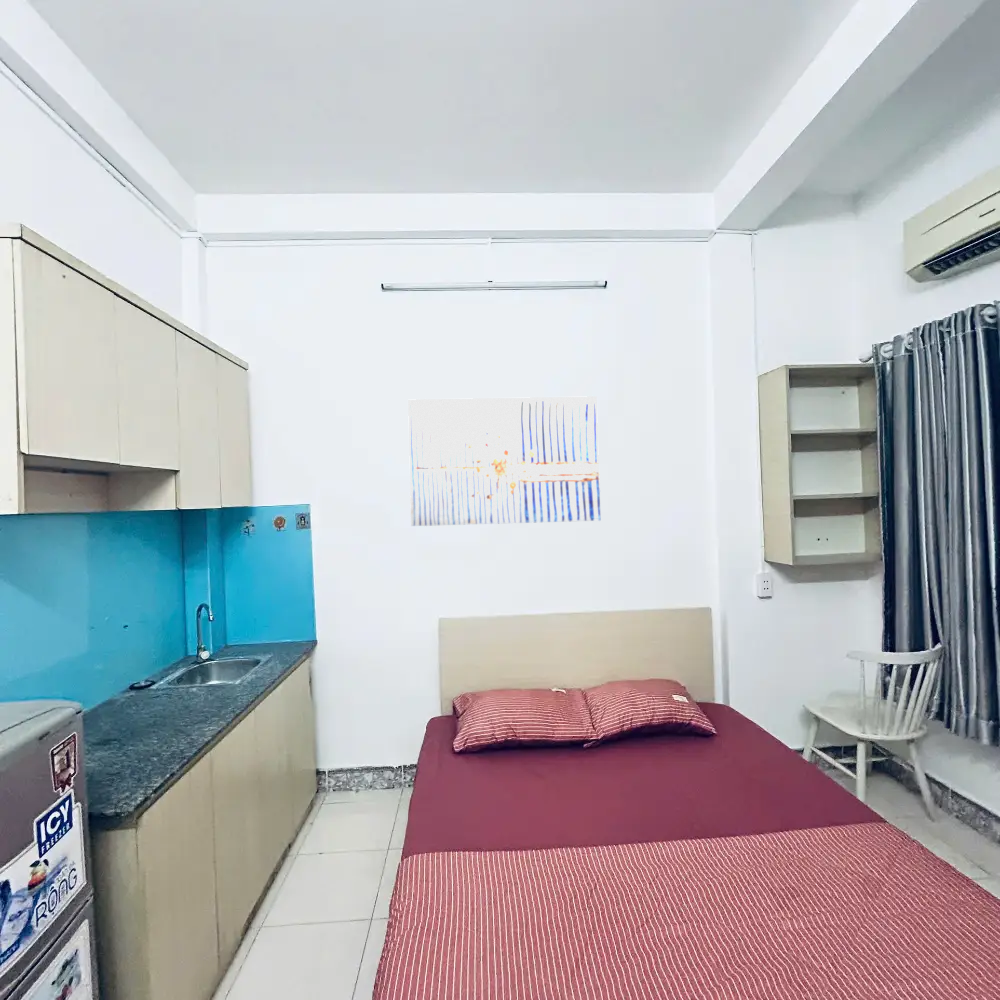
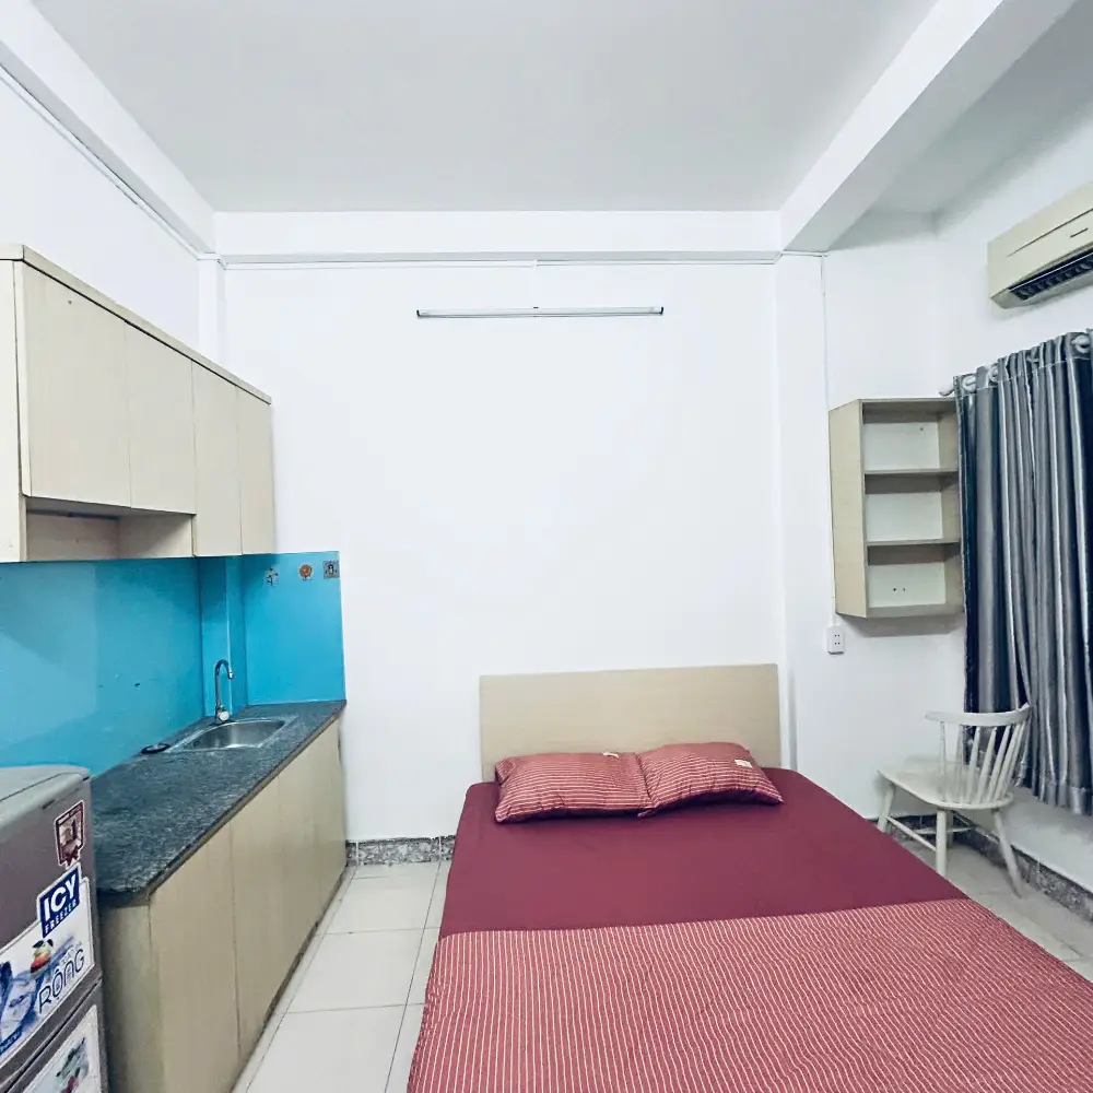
- wall art [407,395,601,527]
